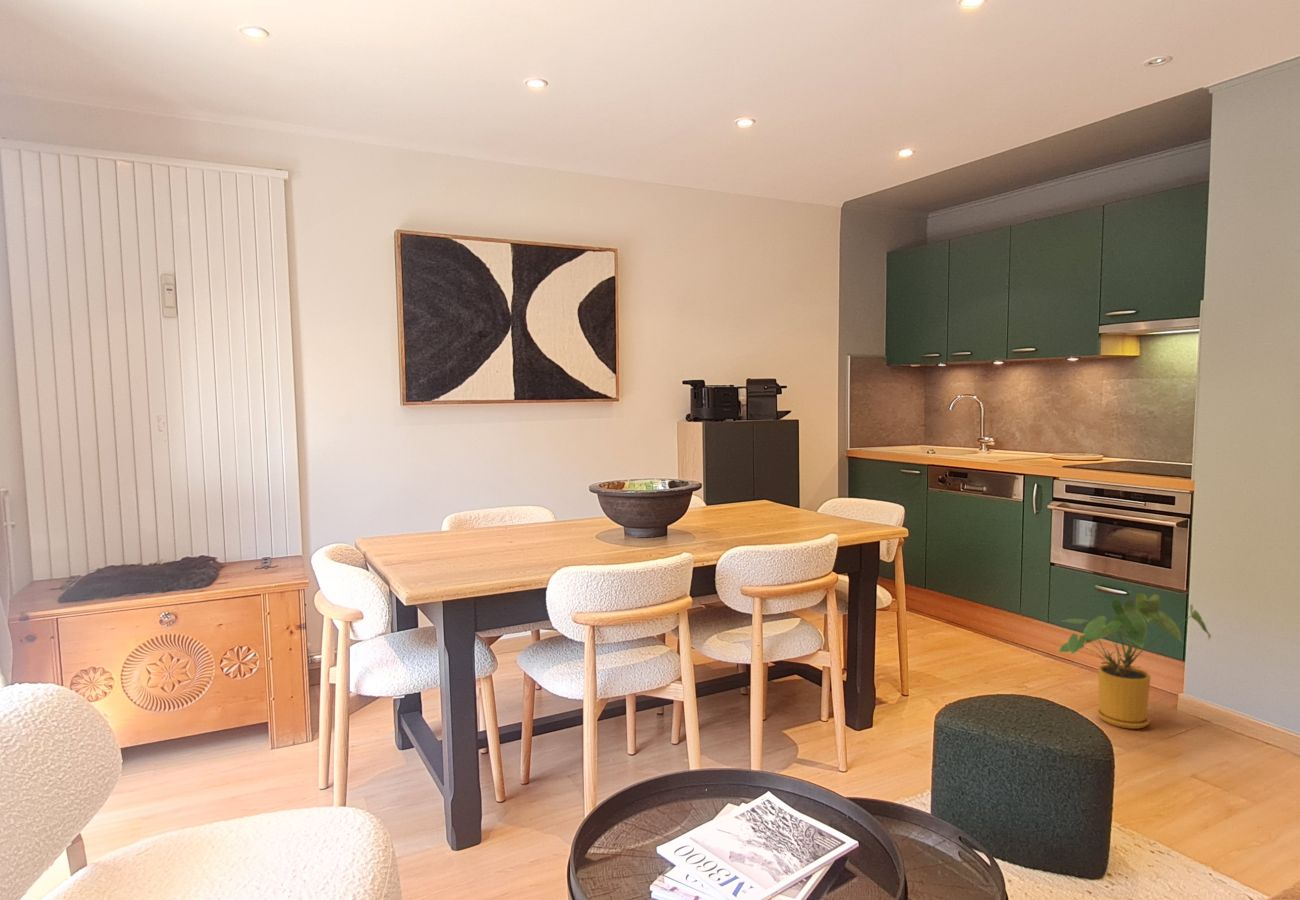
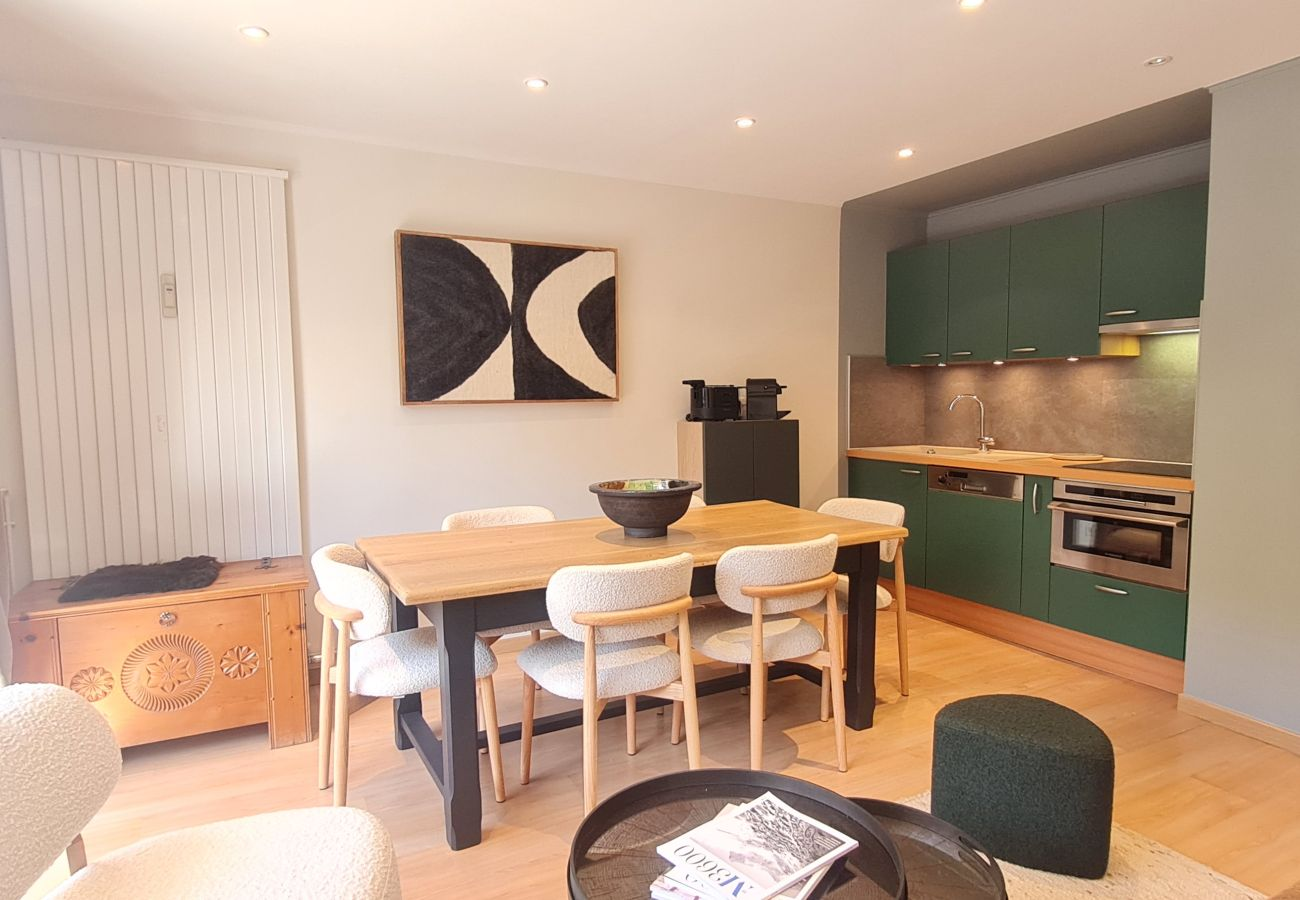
- house plant [1057,592,1212,730]
